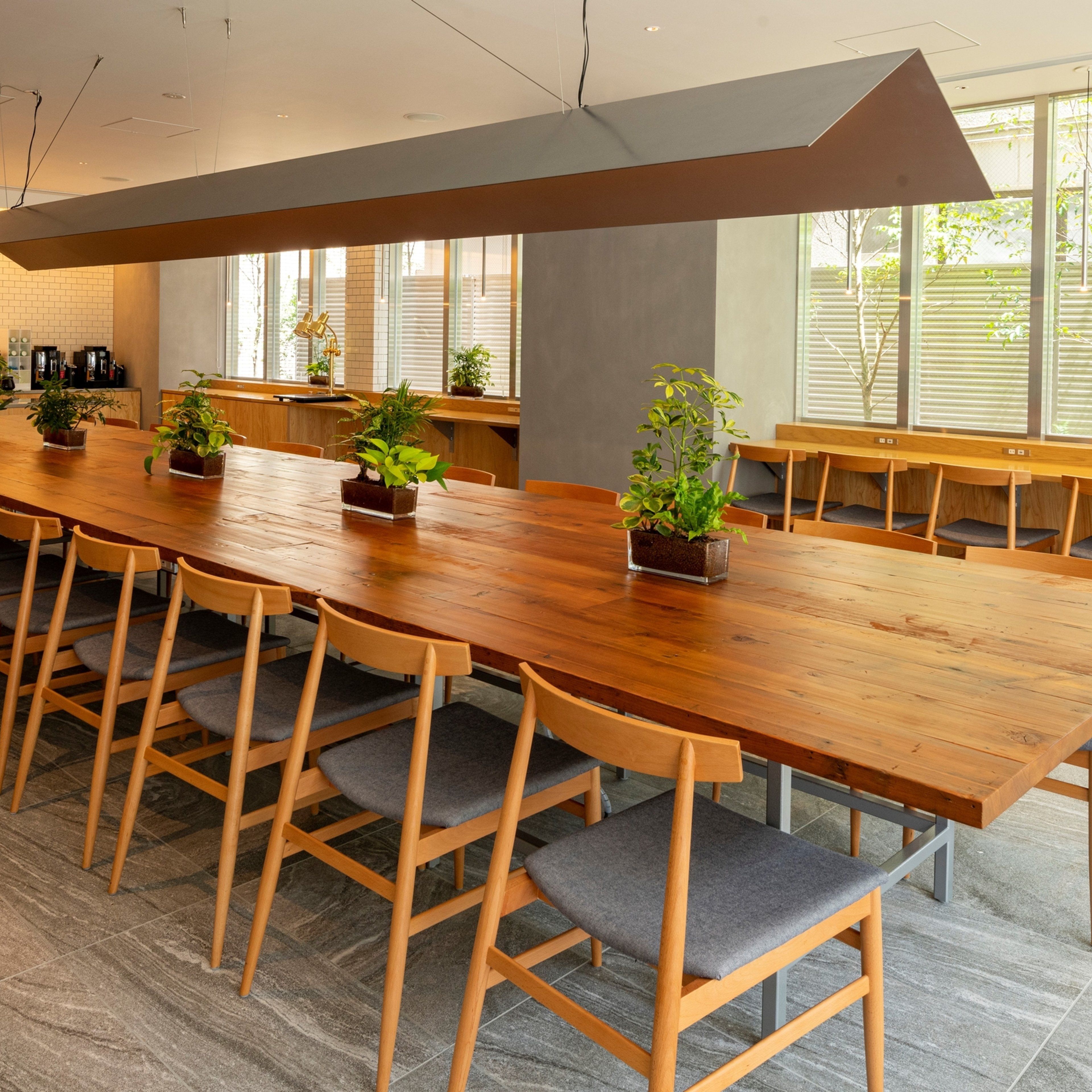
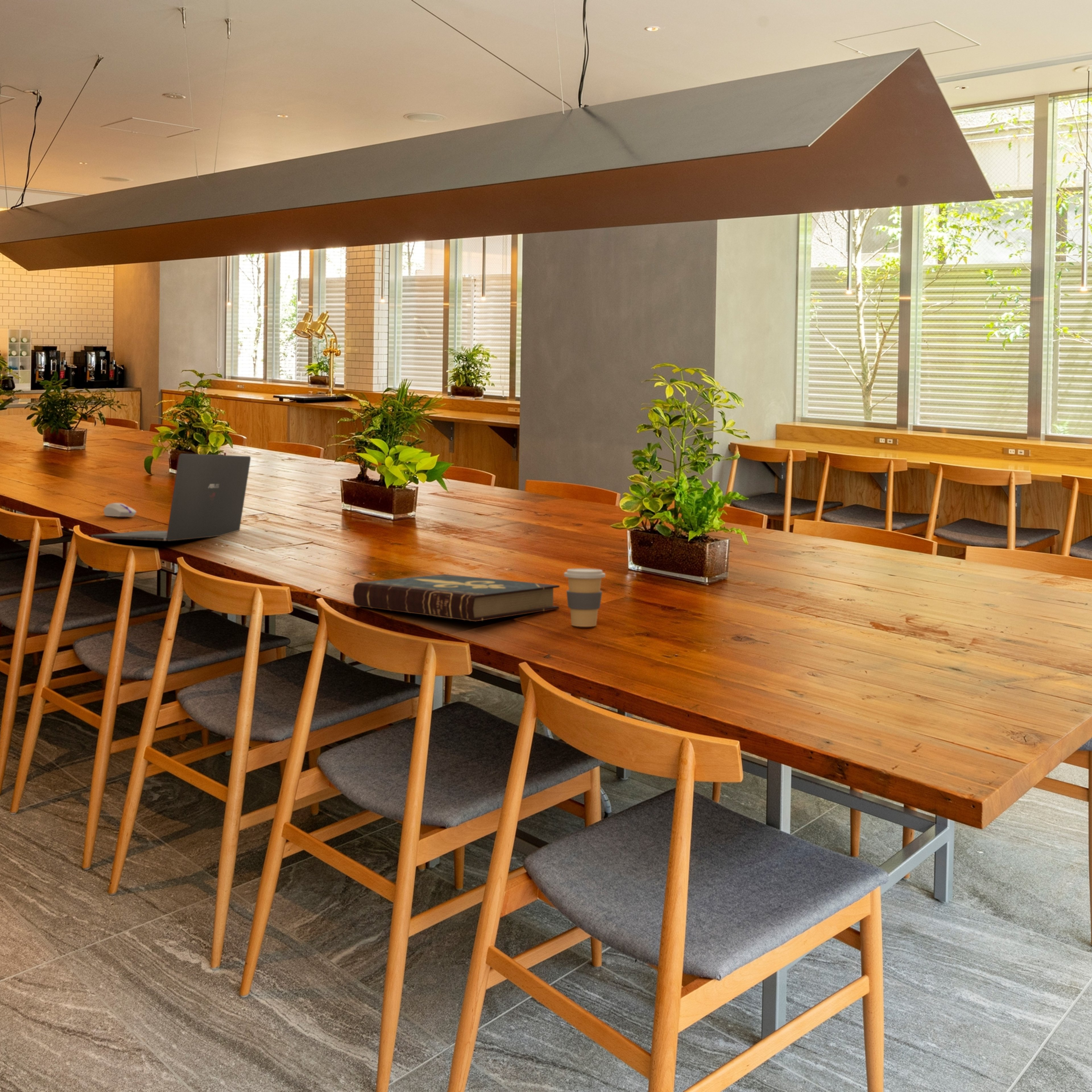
+ computer mouse [103,502,137,517]
+ book [353,574,560,622]
+ laptop [91,453,251,541]
+ coffee cup [564,568,605,627]
